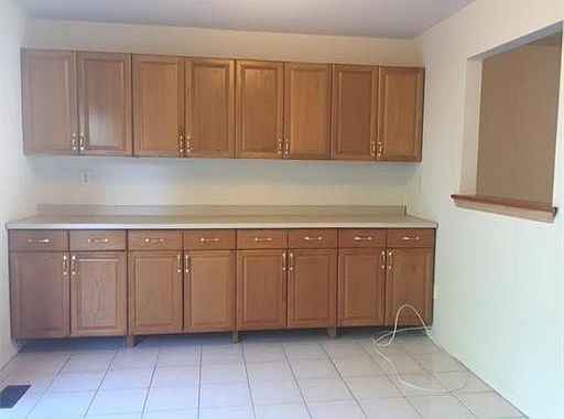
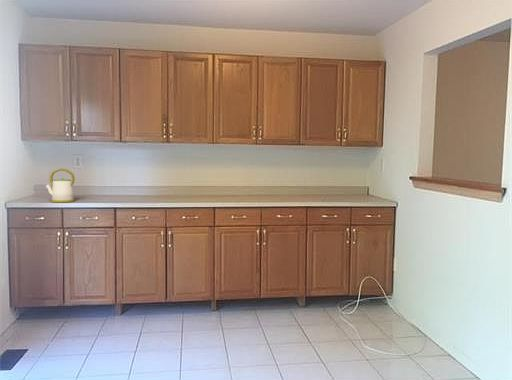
+ kettle [44,167,76,203]
